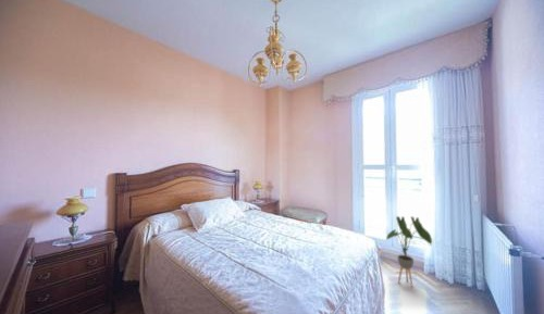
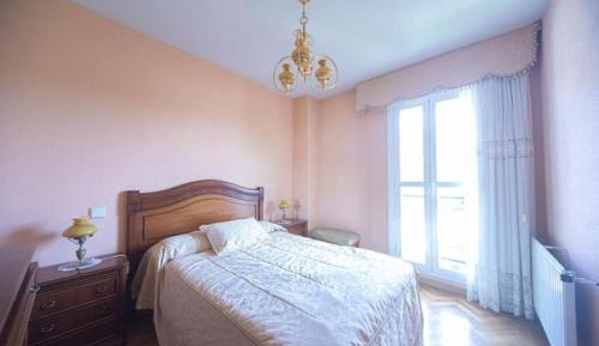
- house plant [384,215,433,288]
